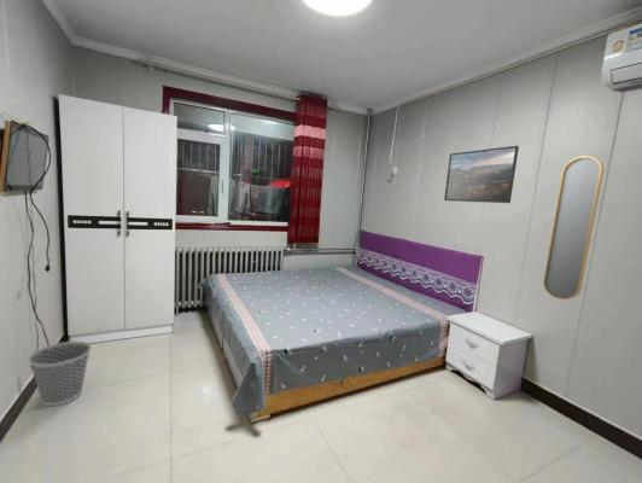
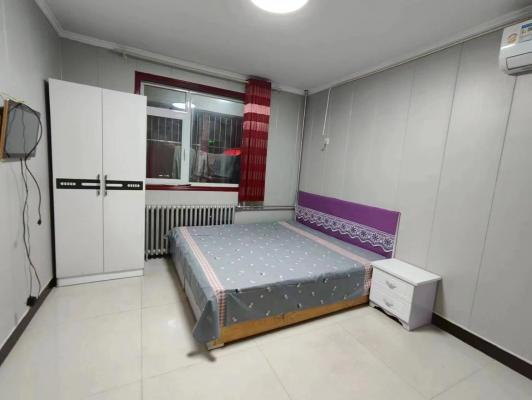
- home mirror [542,155,605,301]
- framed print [443,145,520,204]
- wastebasket [27,341,92,407]
